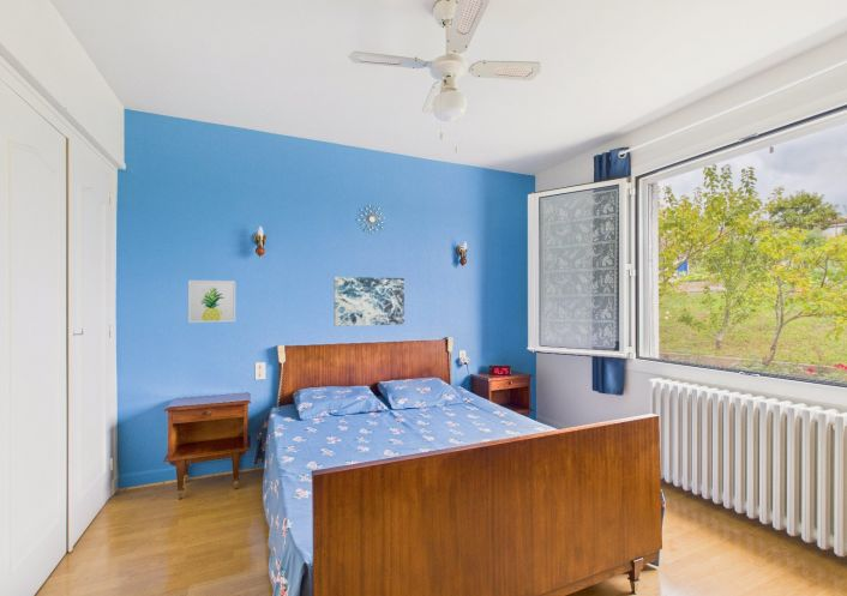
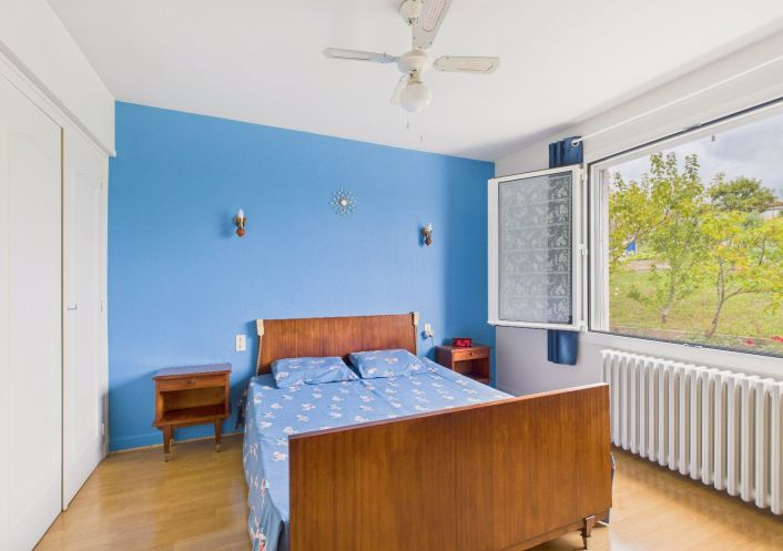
- wall art [187,279,236,324]
- wall art [334,276,406,327]
